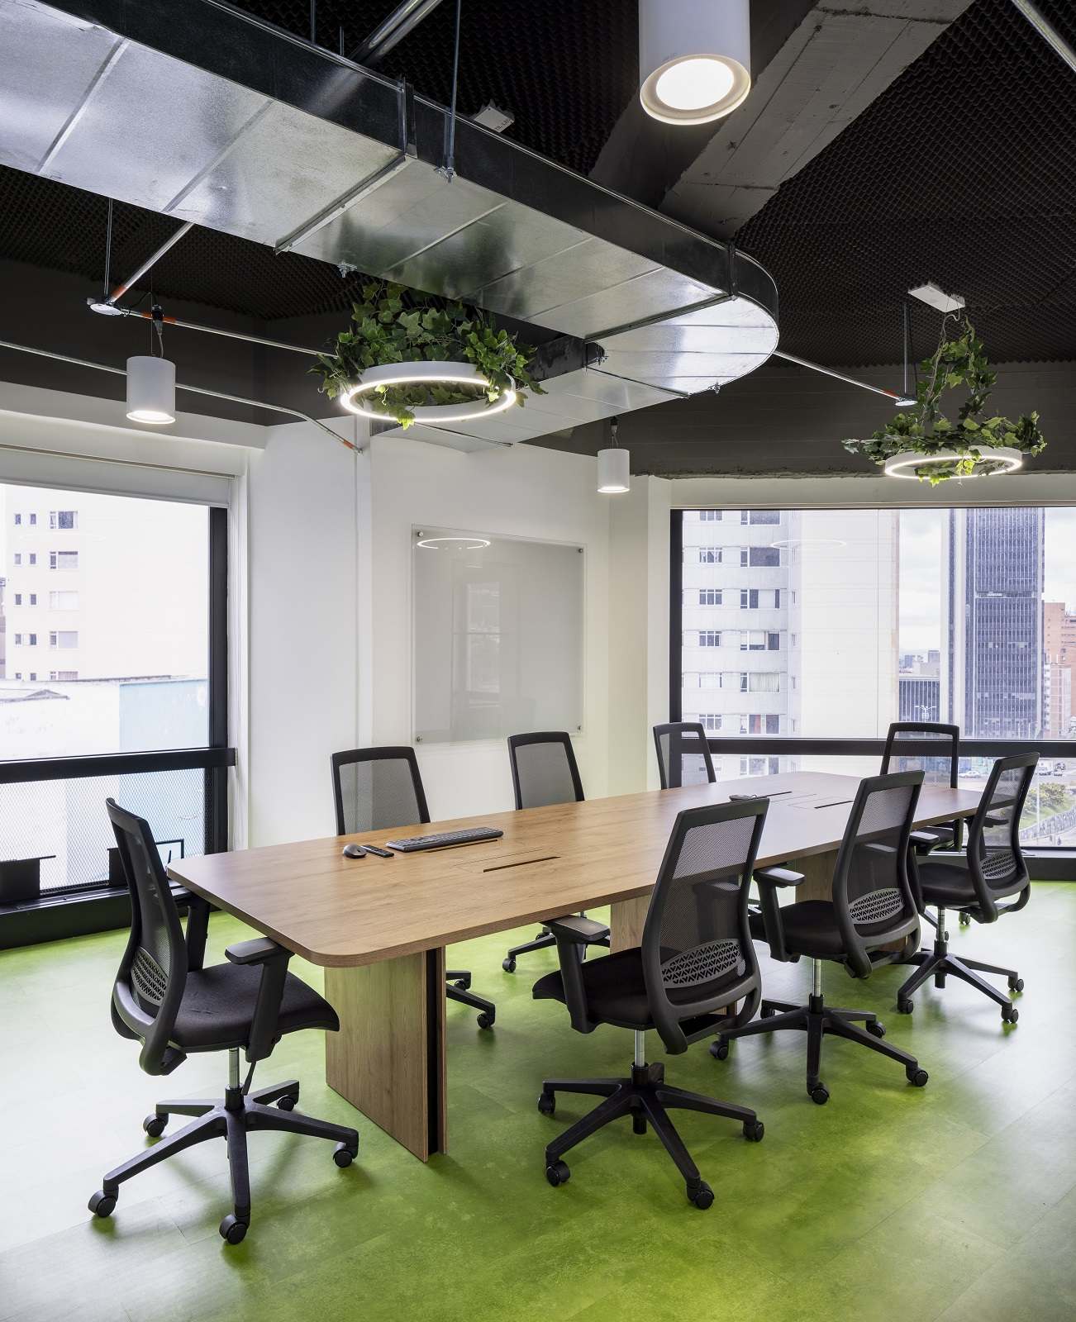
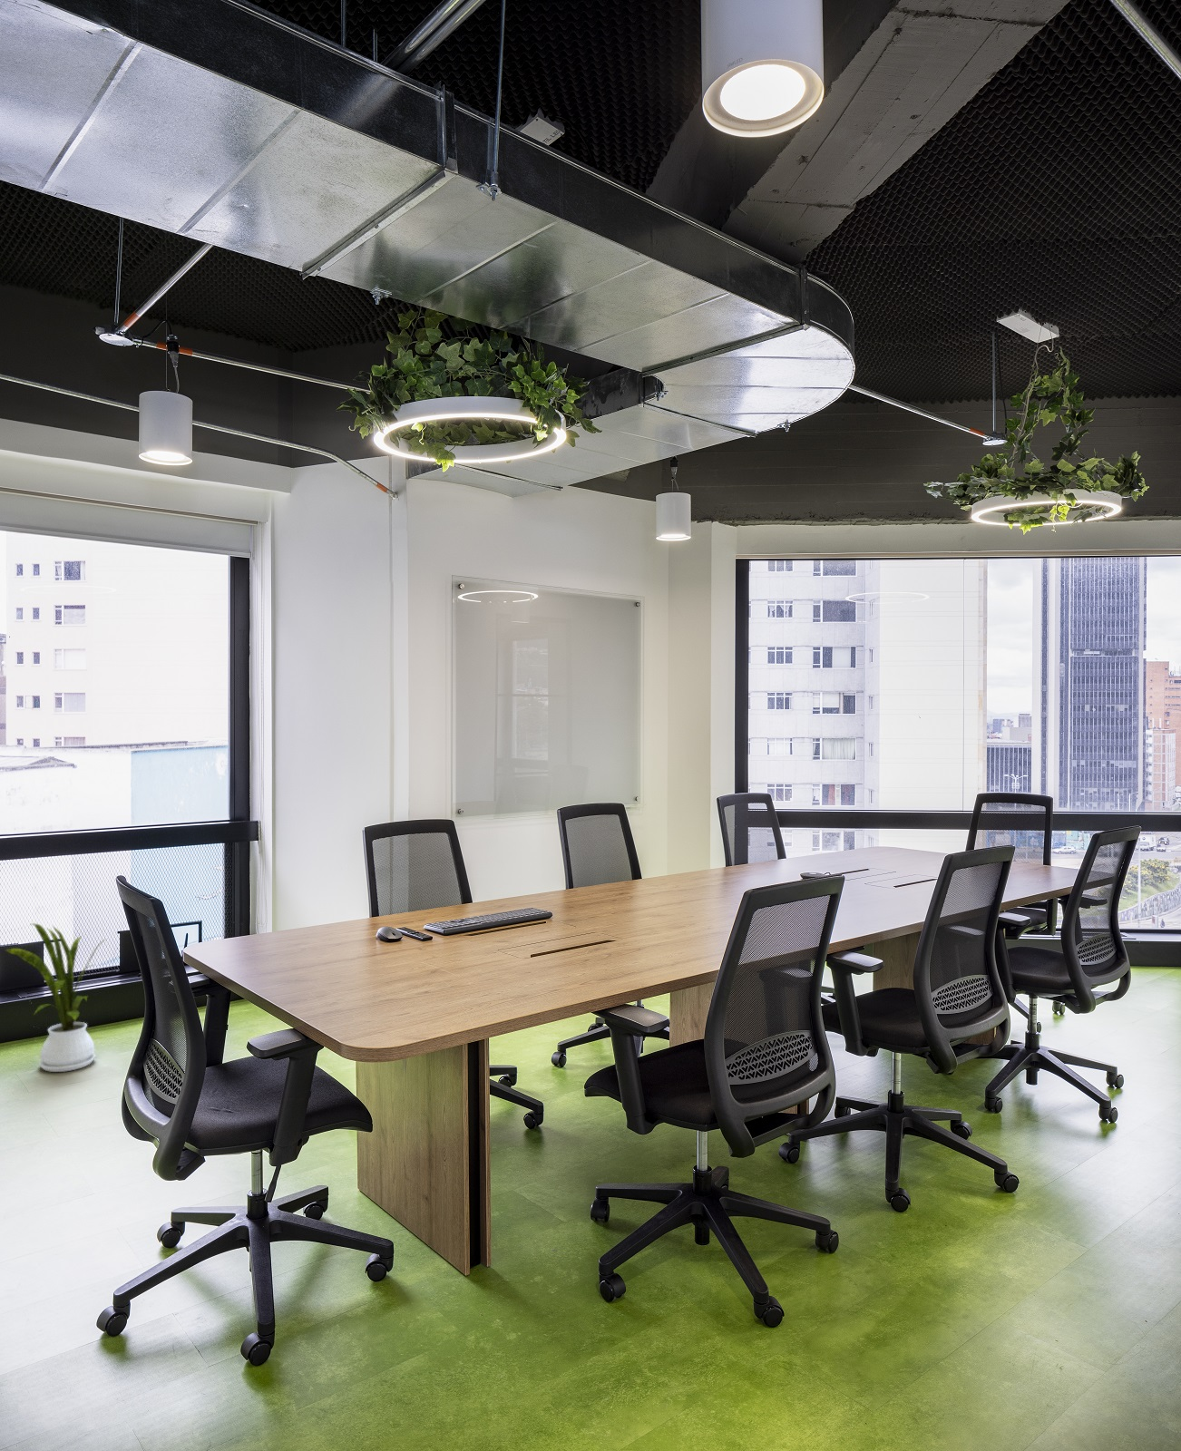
+ house plant [4,923,108,1073]
